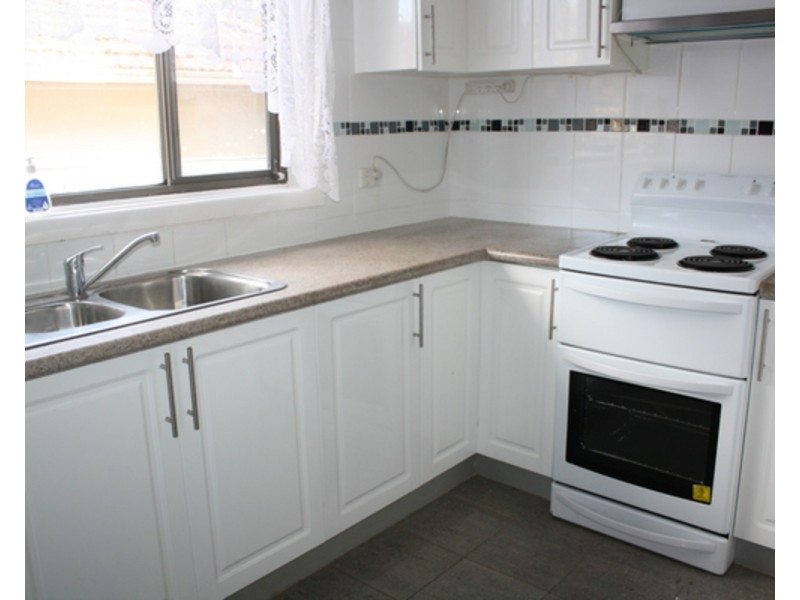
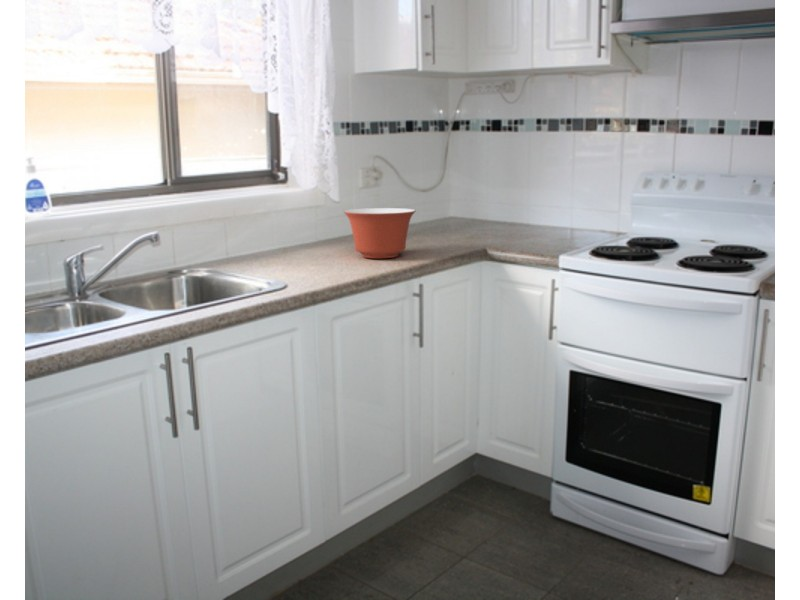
+ mixing bowl [343,207,417,259]
